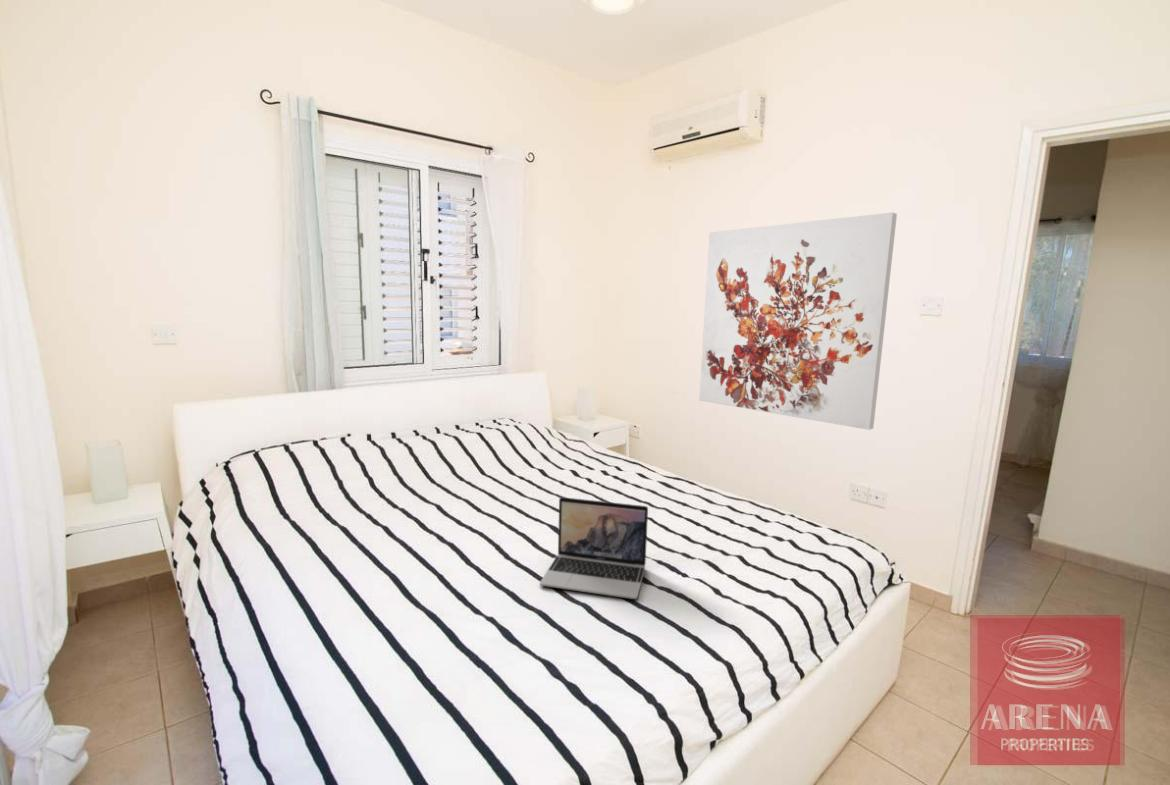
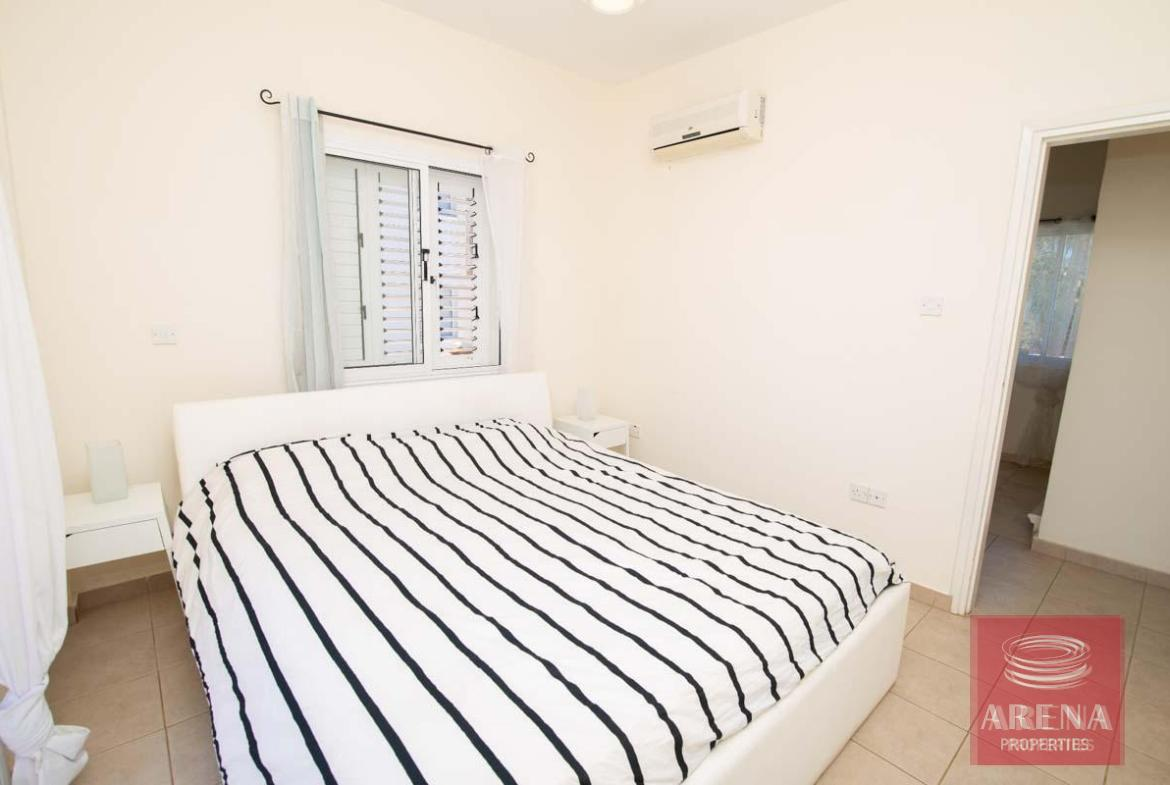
- laptop [539,496,649,600]
- wall art [698,211,898,431]
